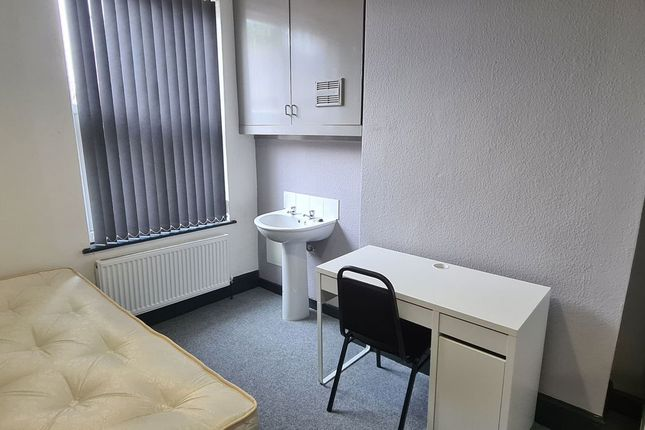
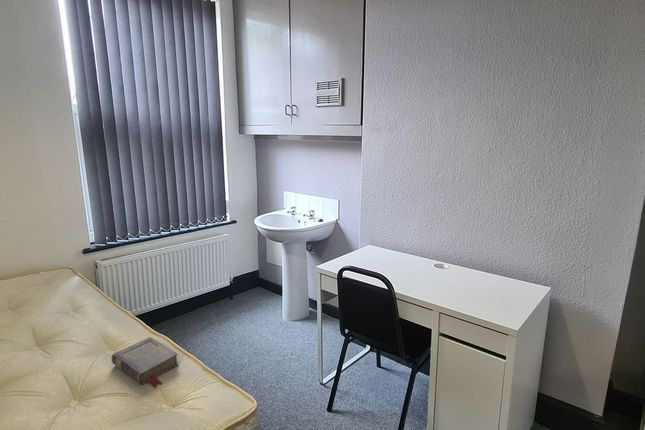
+ book [111,336,179,389]
